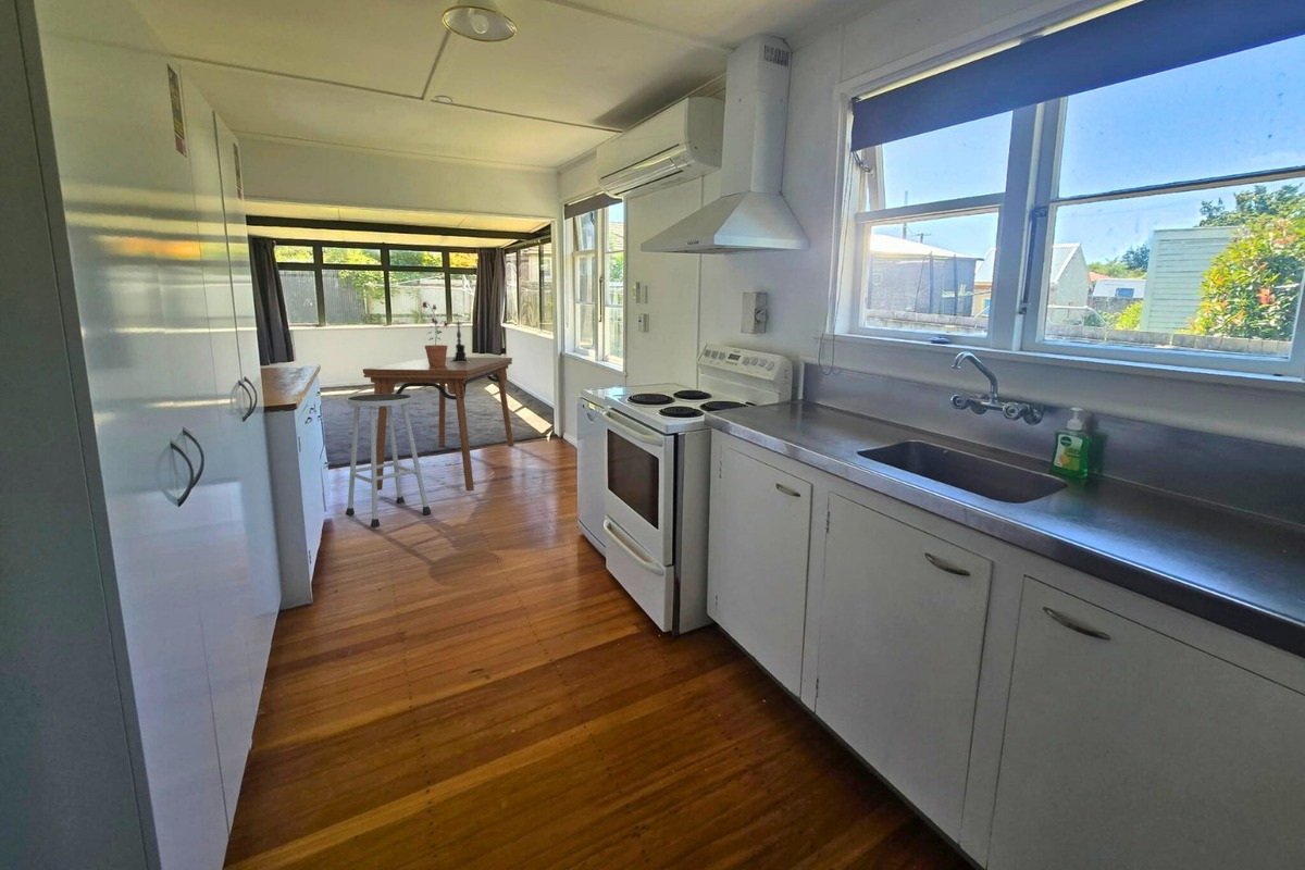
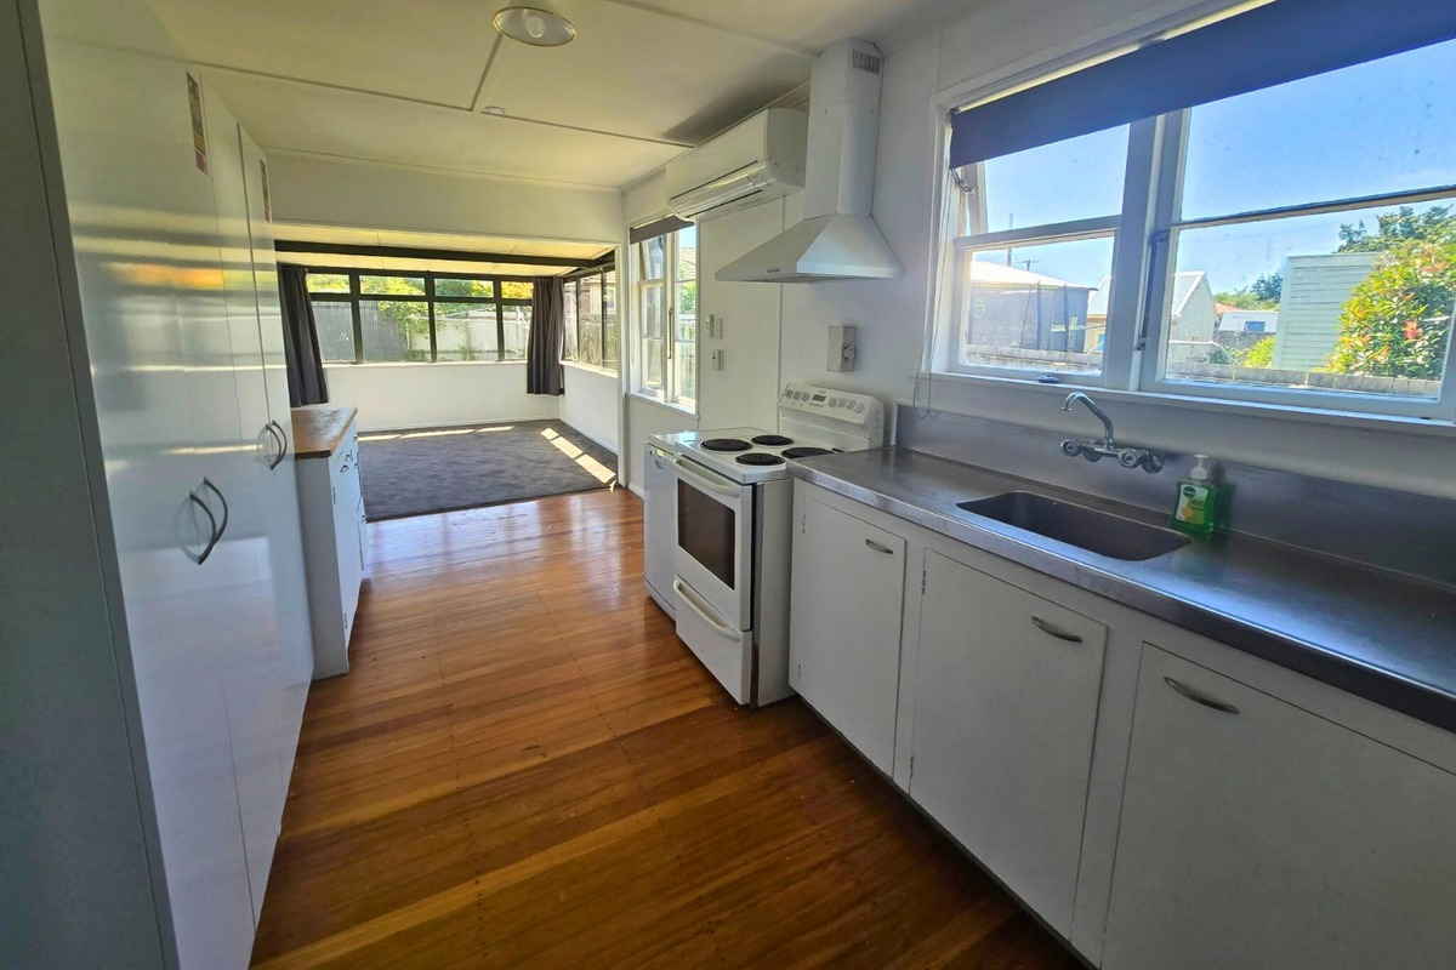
- dining table [362,356,514,493]
- potted plant [421,301,449,366]
- candle holder [448,316,470,362]
- stool [345,393,432,529]
